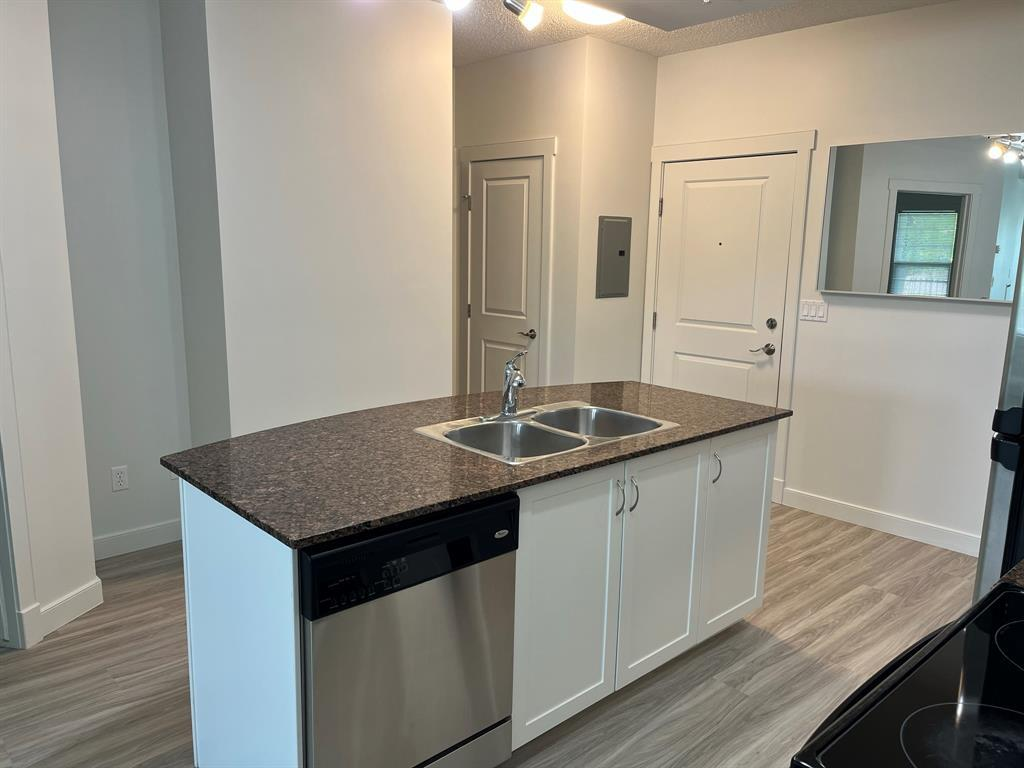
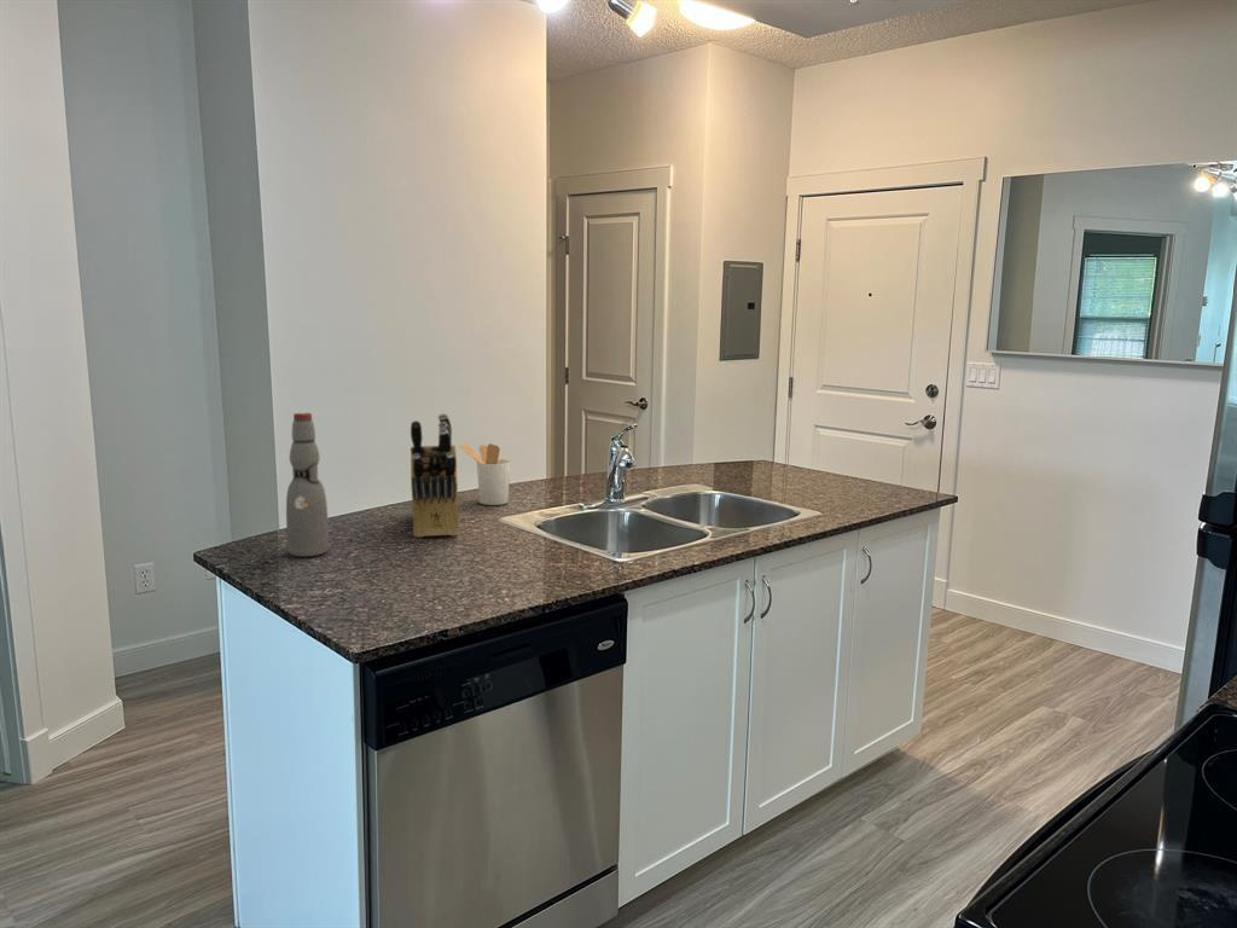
+ knife block [410,412,460,539]
+ utensil holder [459,442,511,506]
+ bottle [285,412,330,558]
